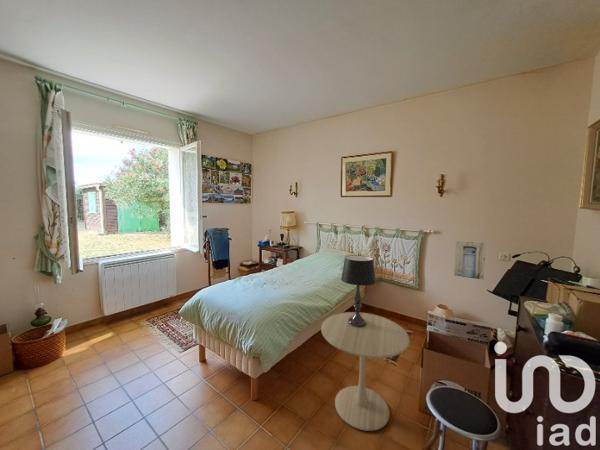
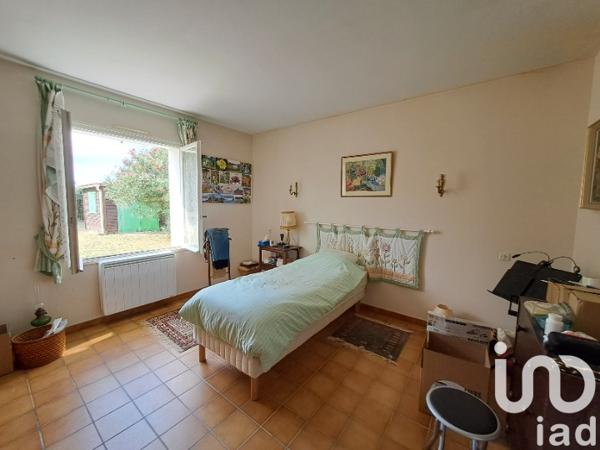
- wall art [453,240,487,281]
- table lamp [340,254,377,327]
- side table [320,311,411,432]
